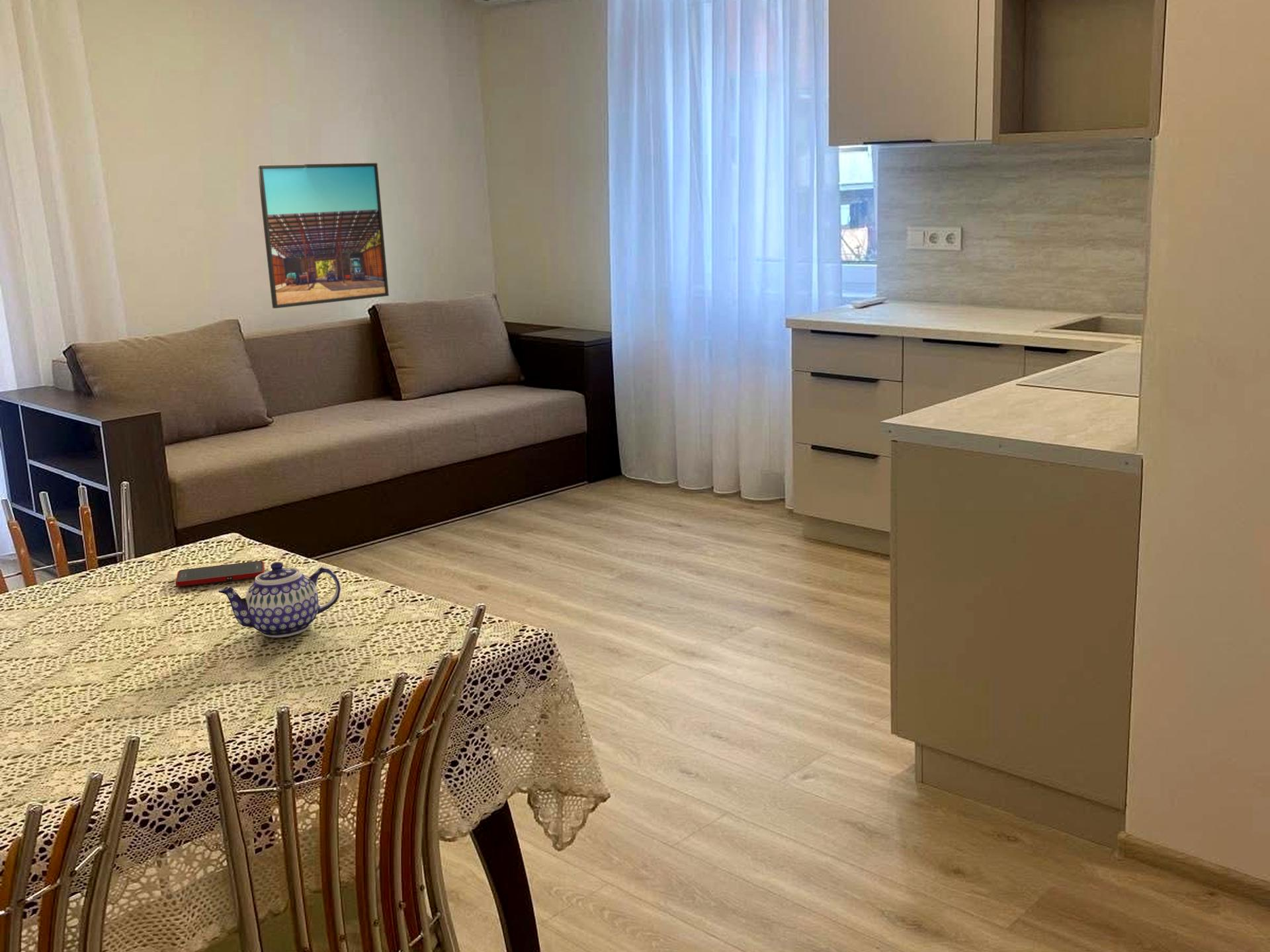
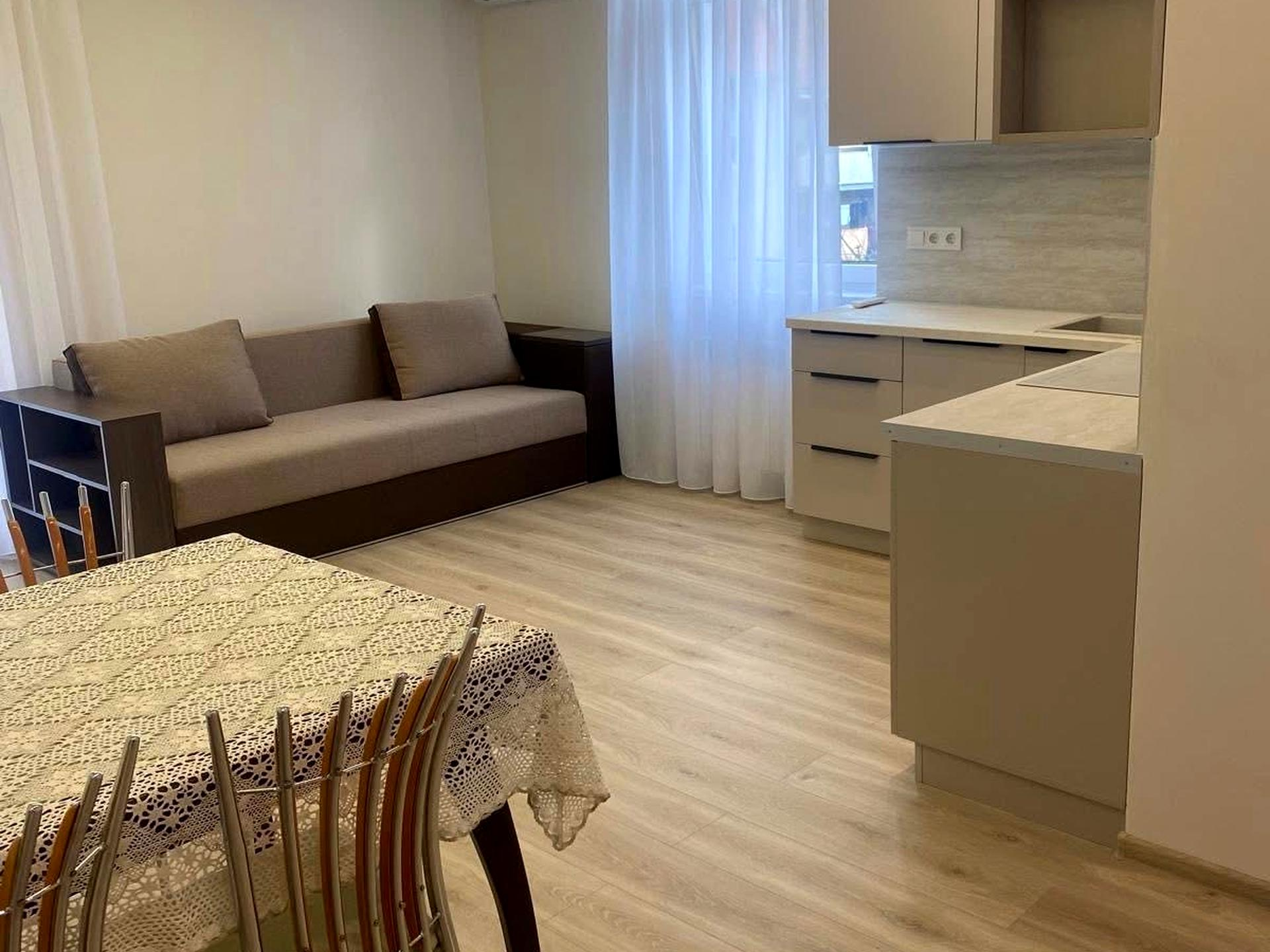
- teapot [218,561,341,639]
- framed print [257,163,390,309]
- cell phone [175,560,265,587]
